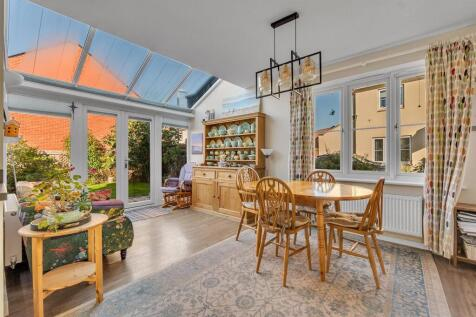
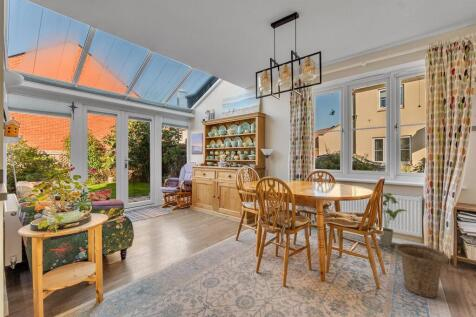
+ basket [394,243,450,299]
+ house plant [379,192,409,247]
